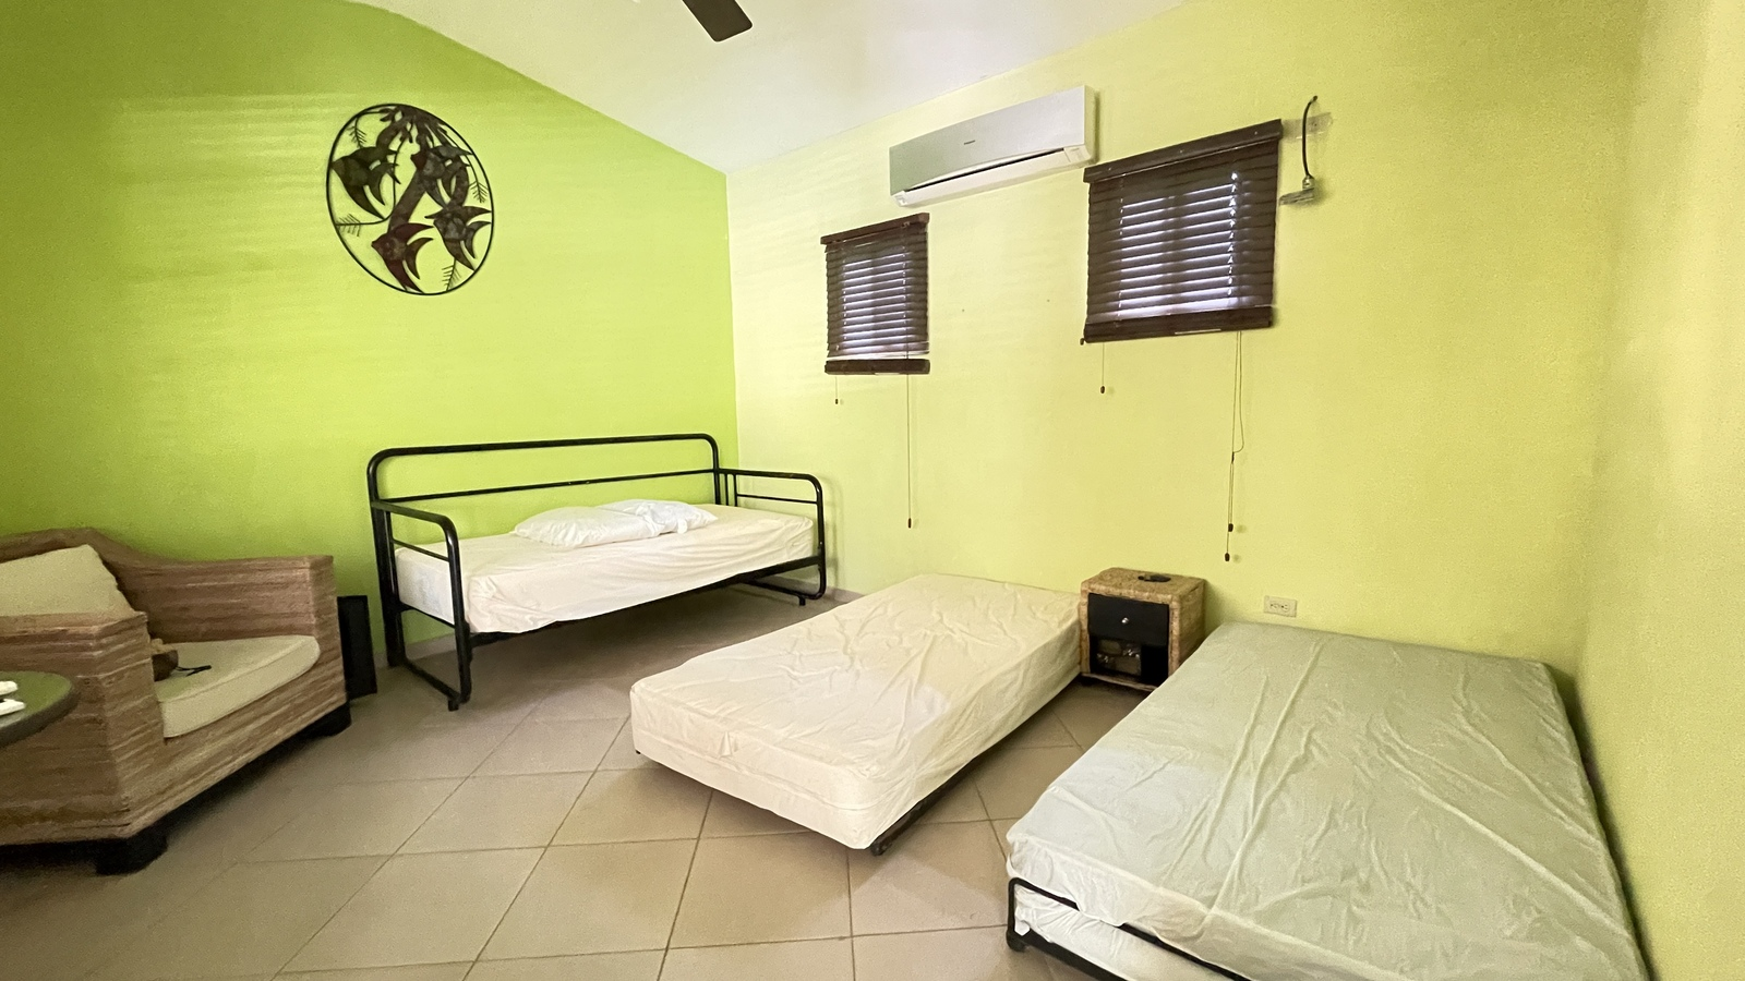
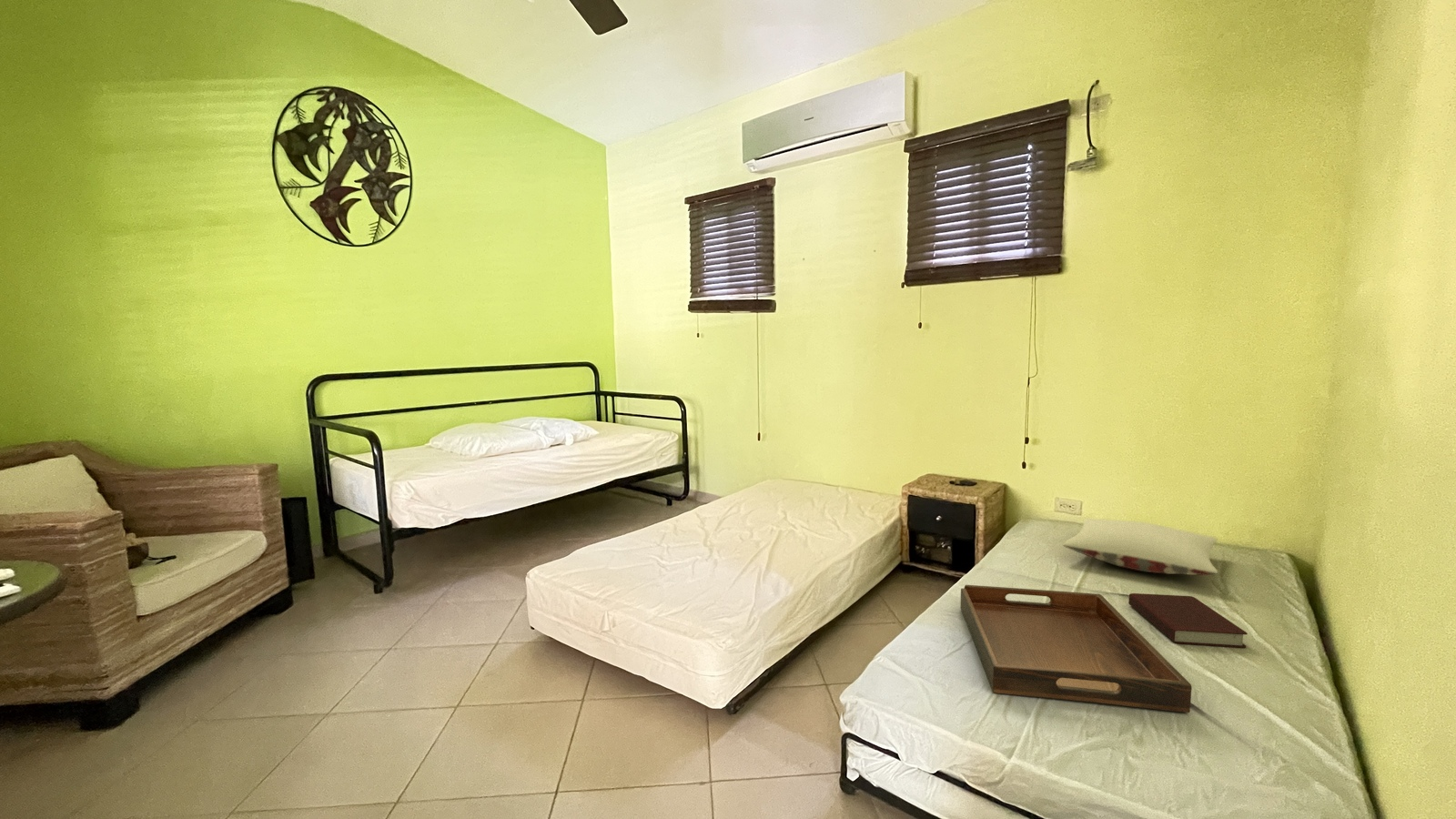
+ serving tray [960,584,1192,713]
+ pillow [1062,518,1218,576]
+ book [1127,592,1249,649]
